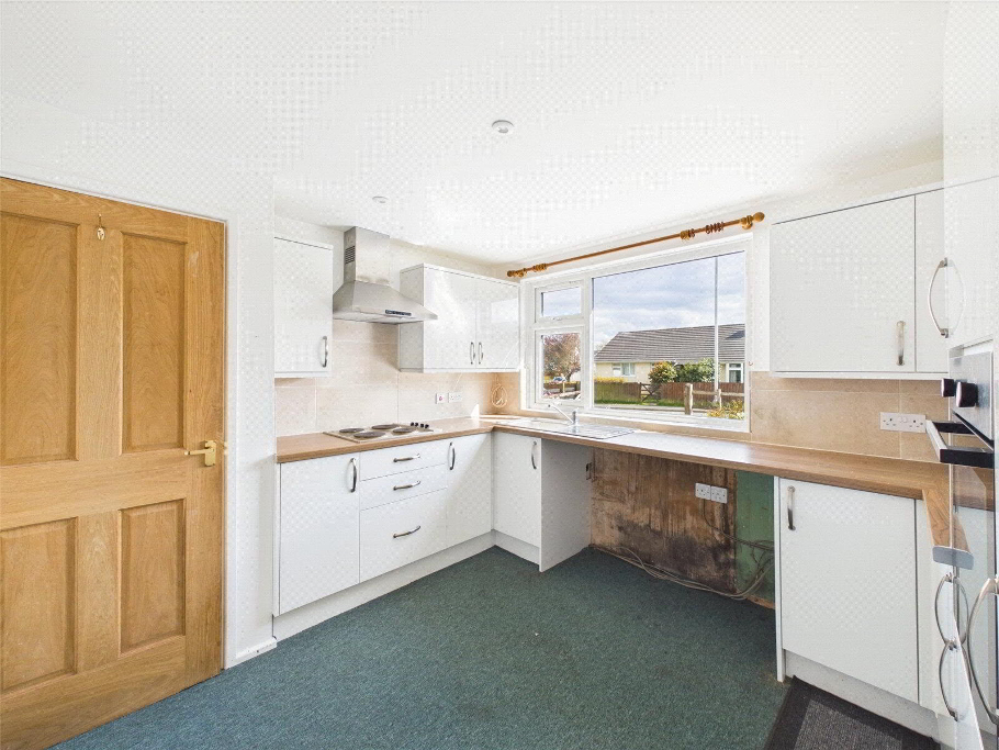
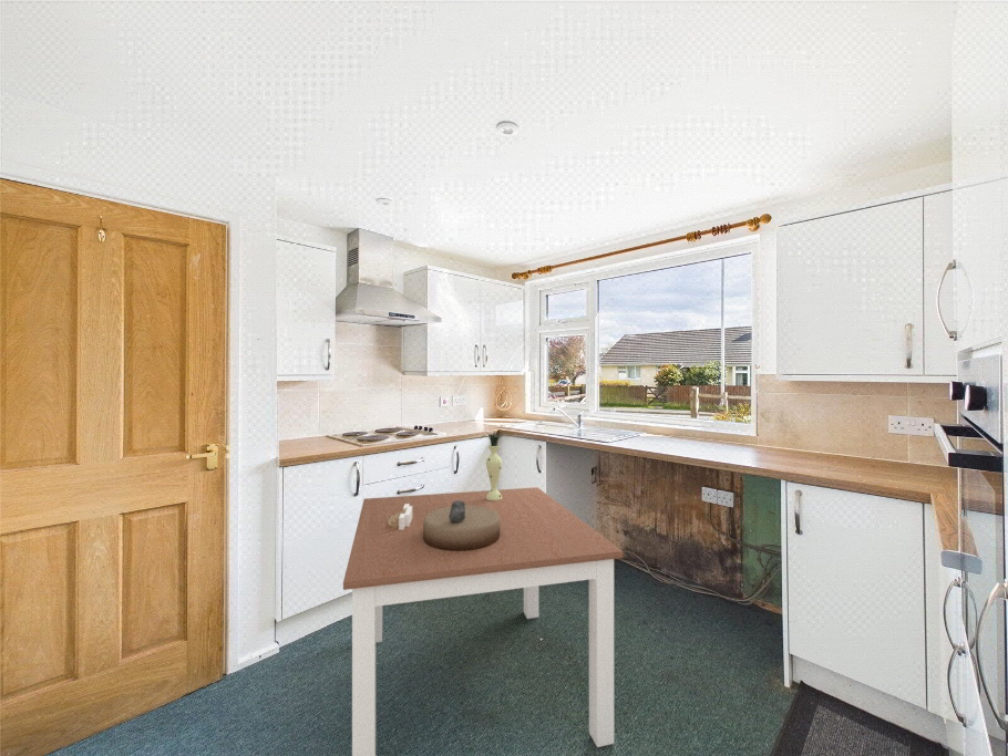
+ architectural model [388,504,412,530]
+ dining table [342,486,624,756]
+ decorative bowl [423,500,500,551]
+ vase [480,429,507,500]
